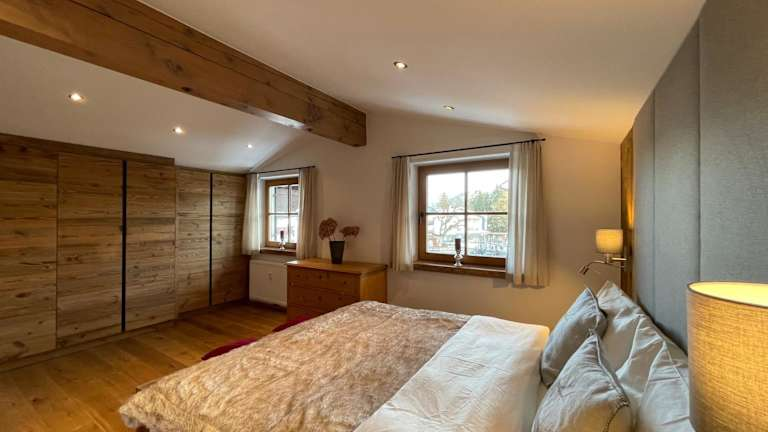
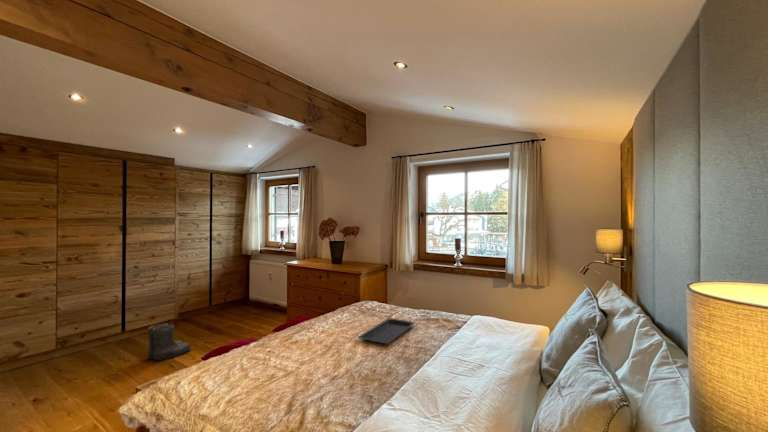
+ serving tray [357,317,416,345]
+ boots [146,322,192,361]
